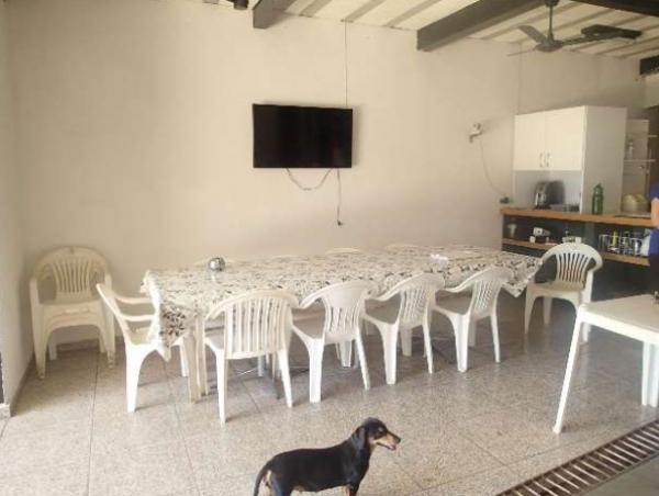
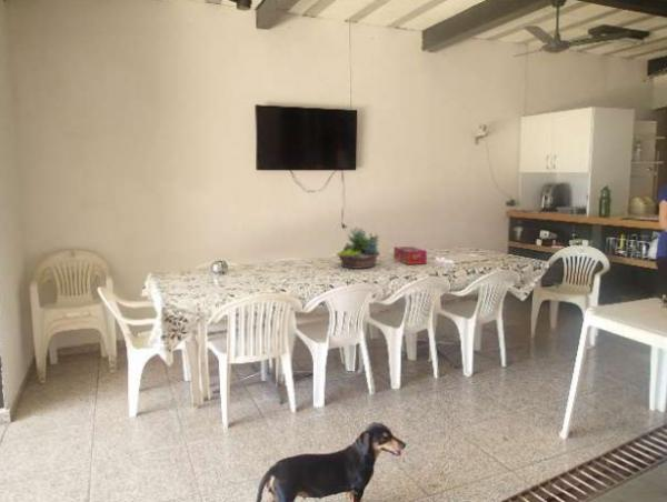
+ tissue box [392,245,428,265]
+ succulent planter [336,227,381,270]
